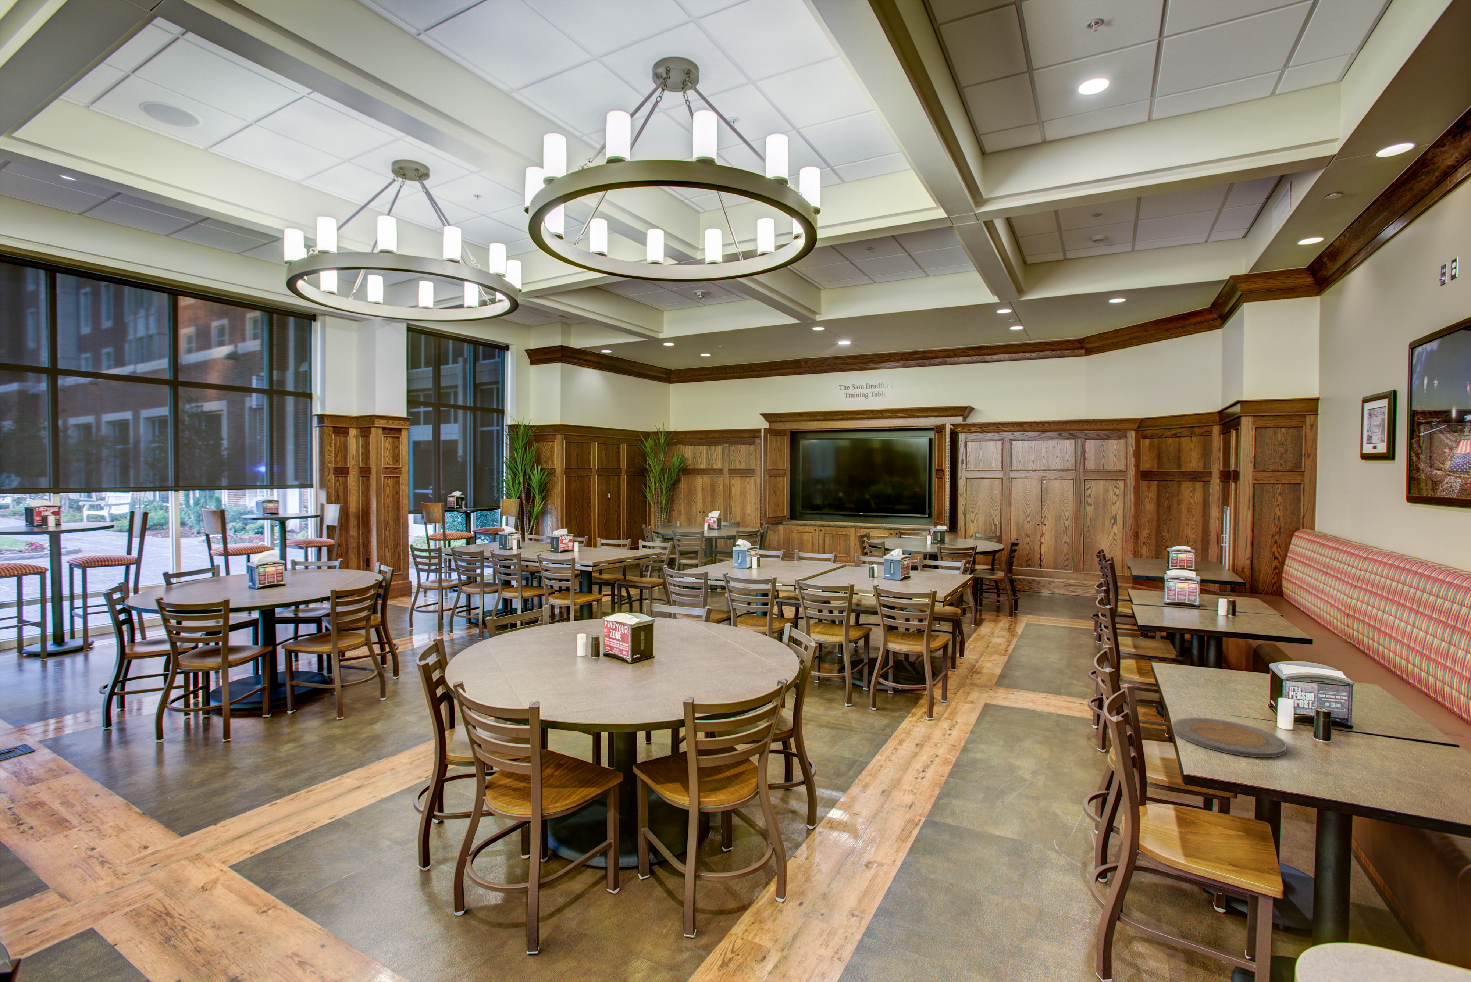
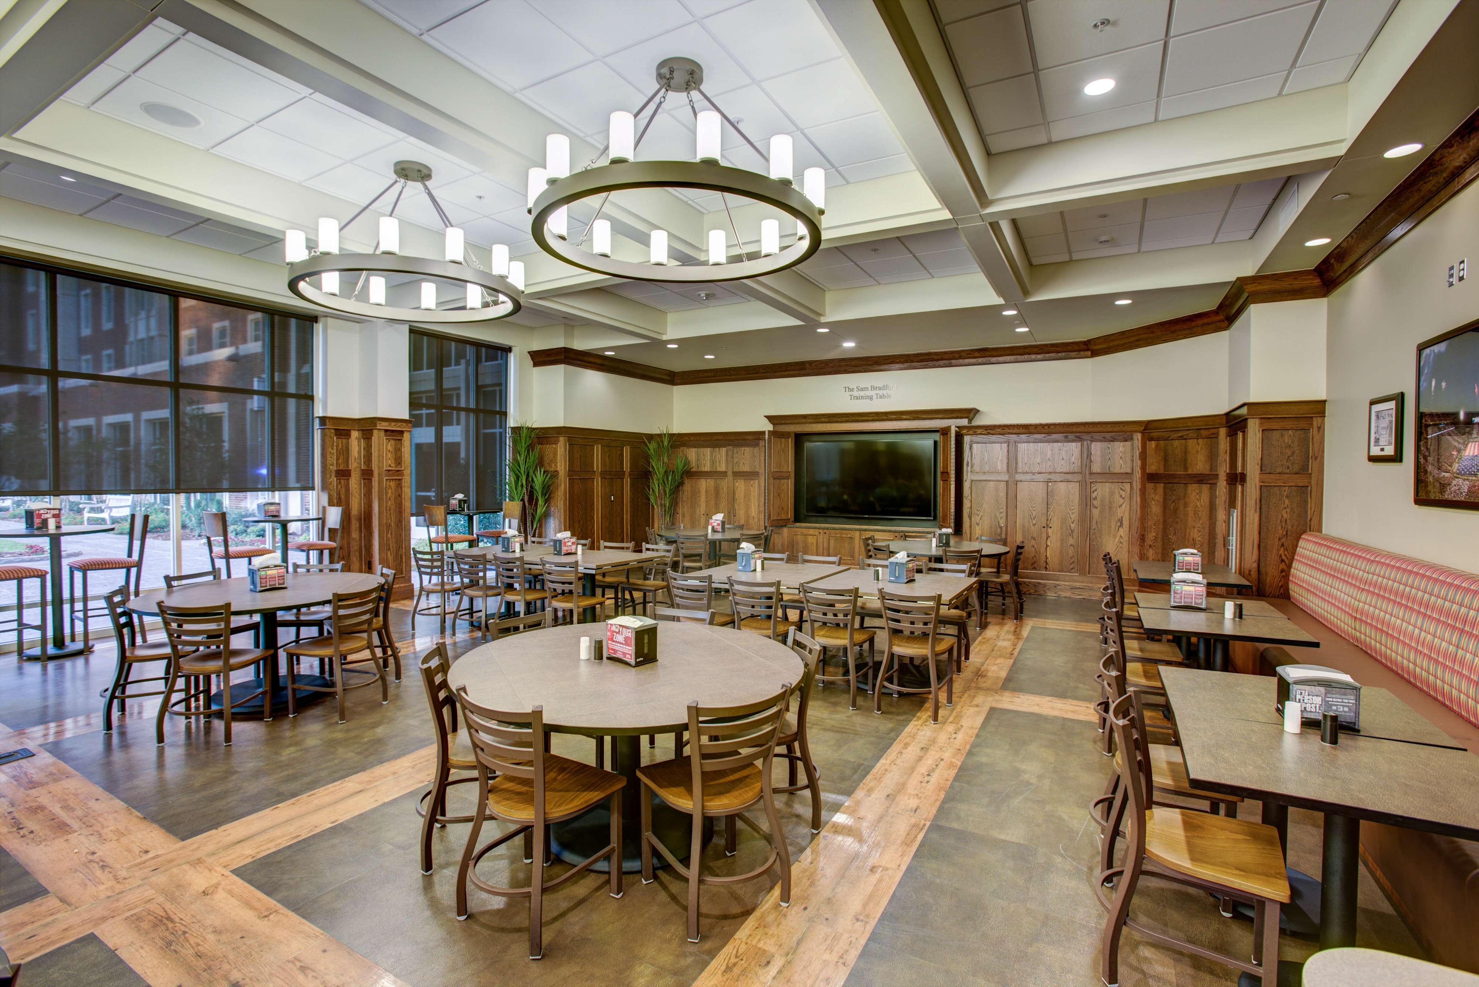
- plate [1173,717,1287,757]
